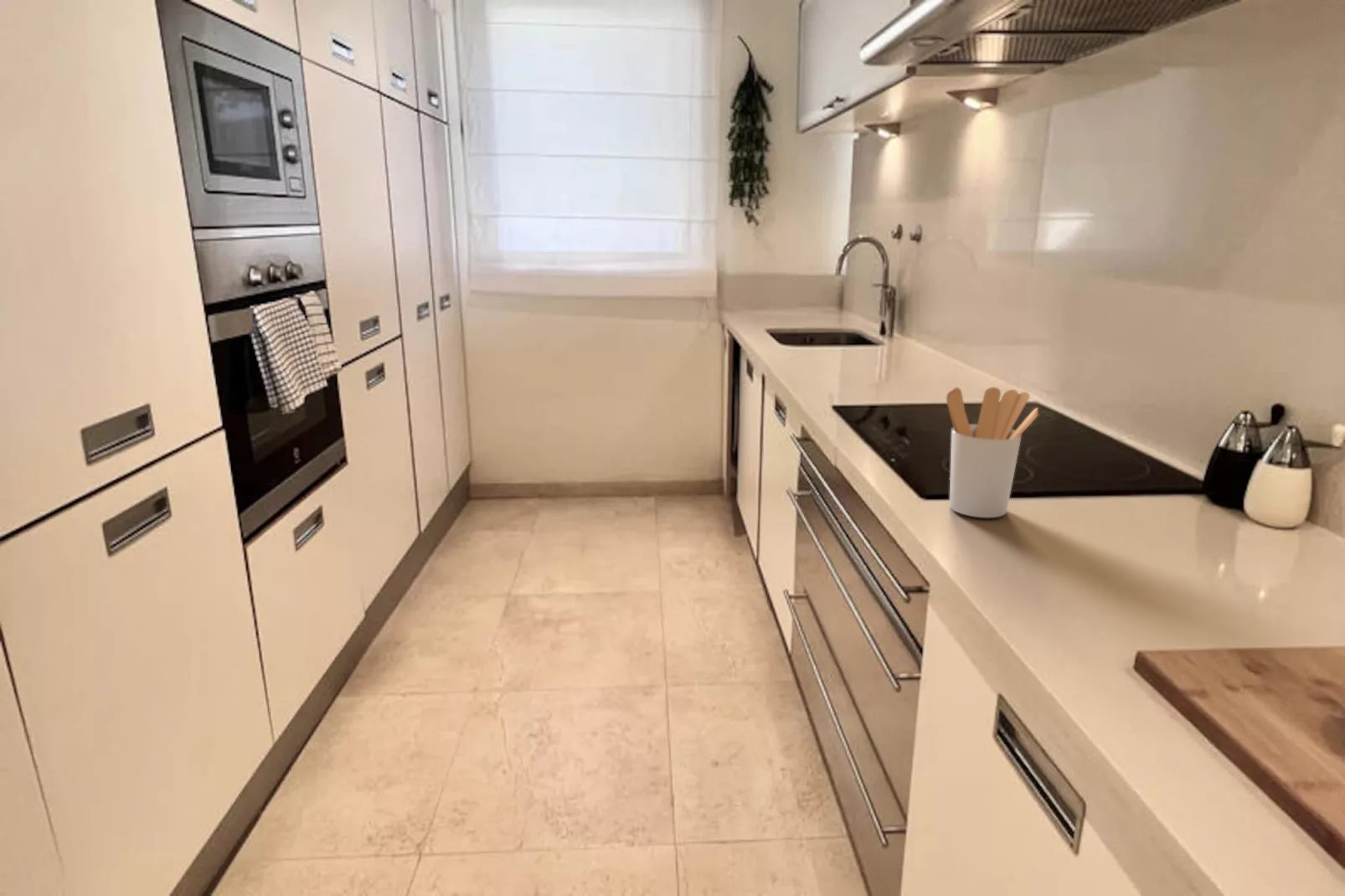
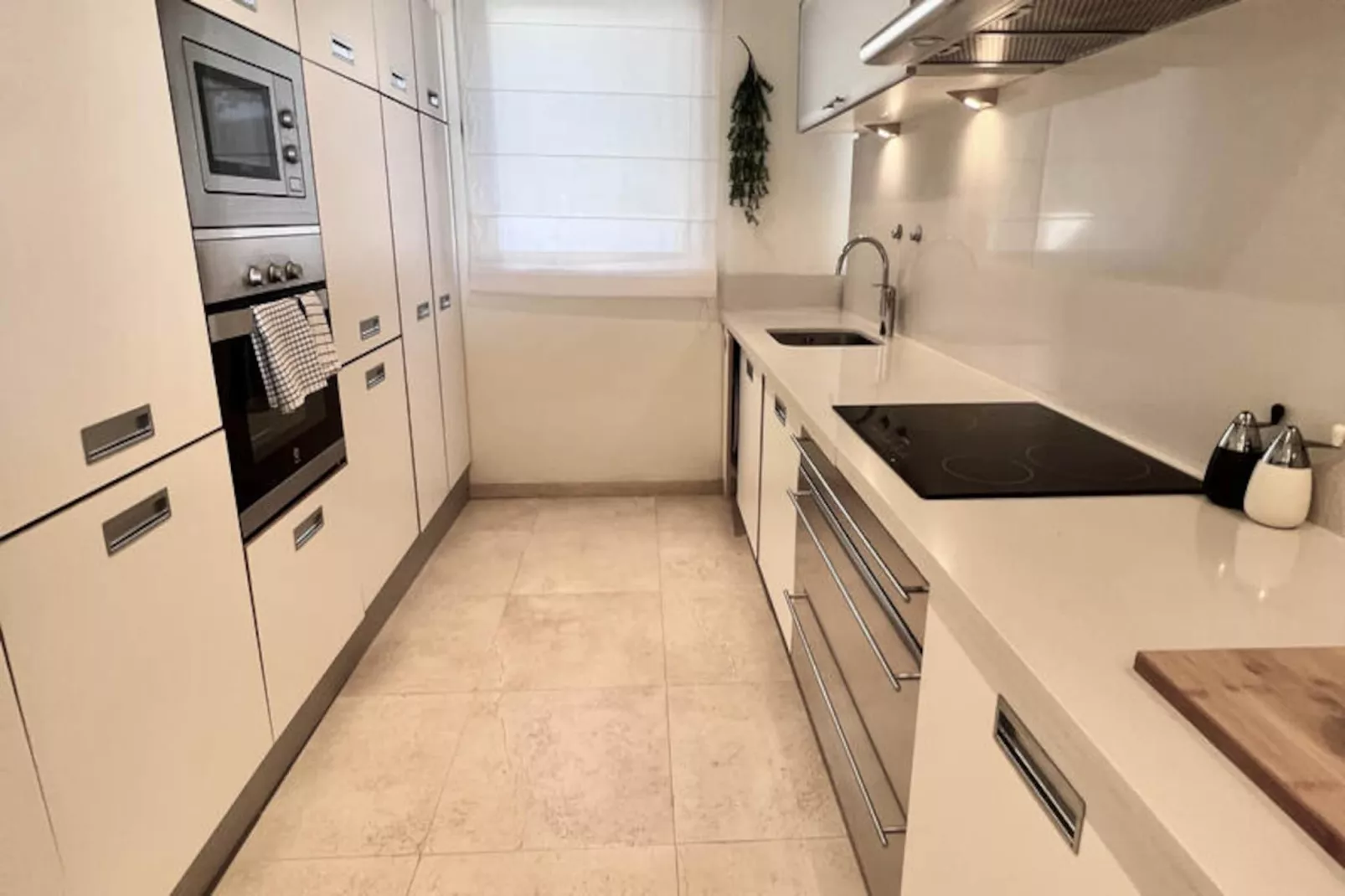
- utensil holder [946,386,1040,518]
